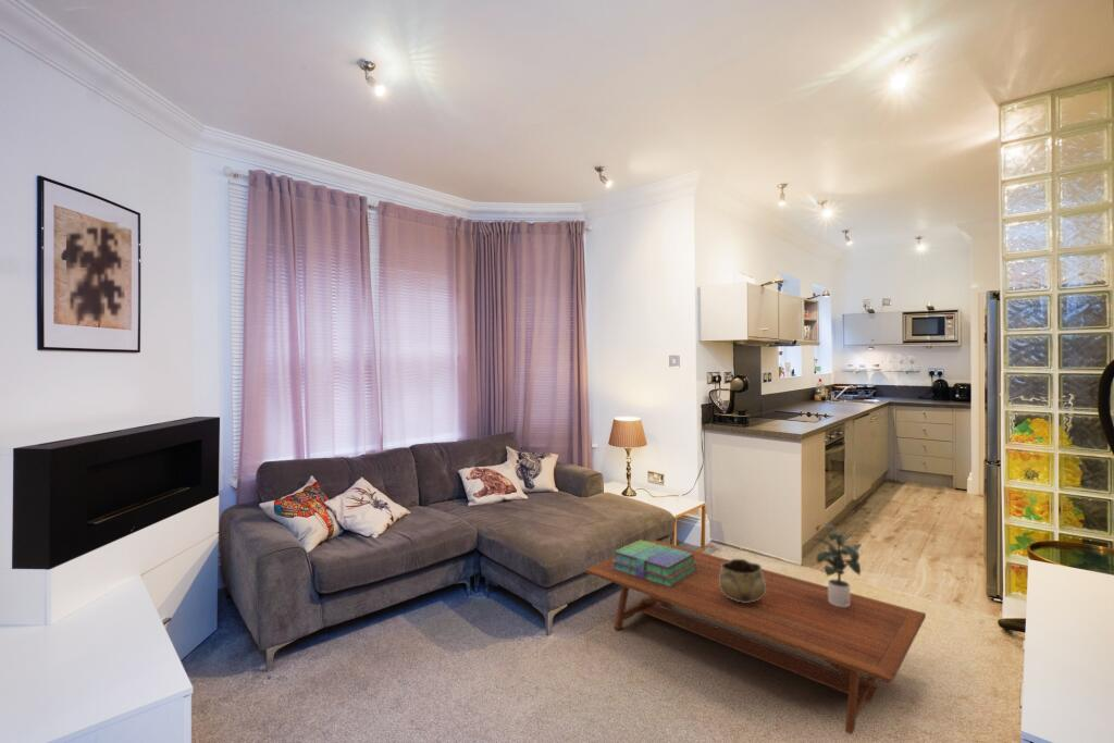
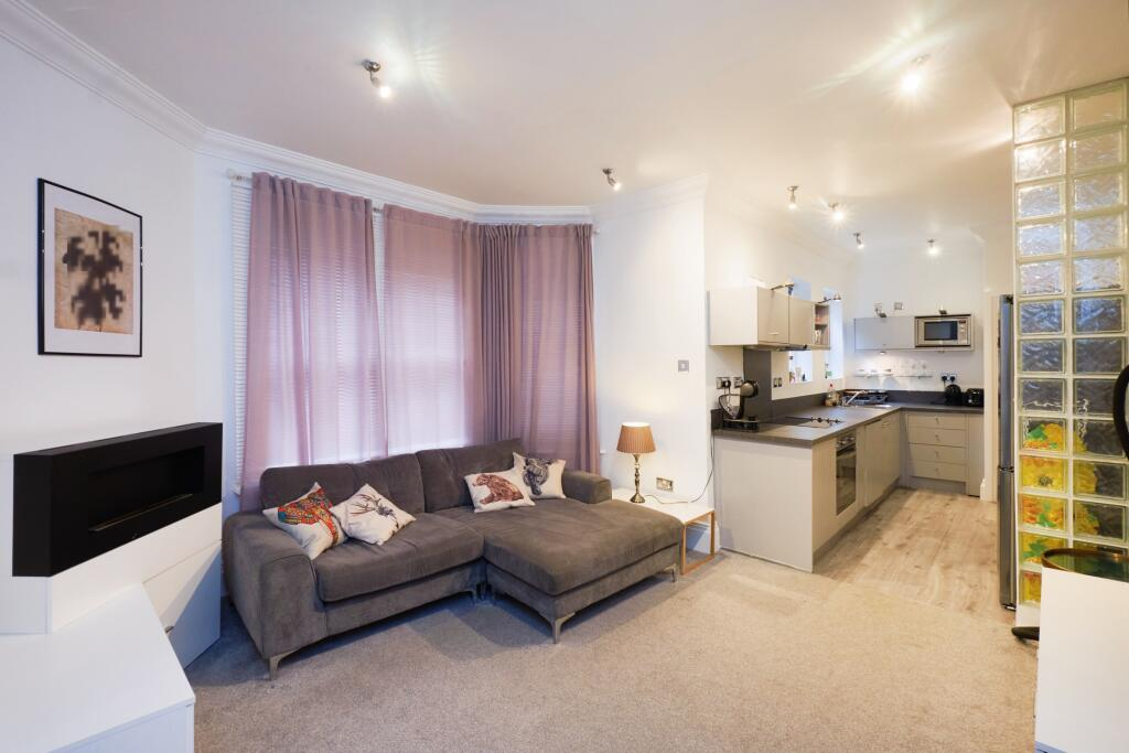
- potted plant [812,522,863,607]
- decorative bowl [719,558,766,603]
- stack of books [612,538,696,587]
- coffee table [584,538,927,735]
